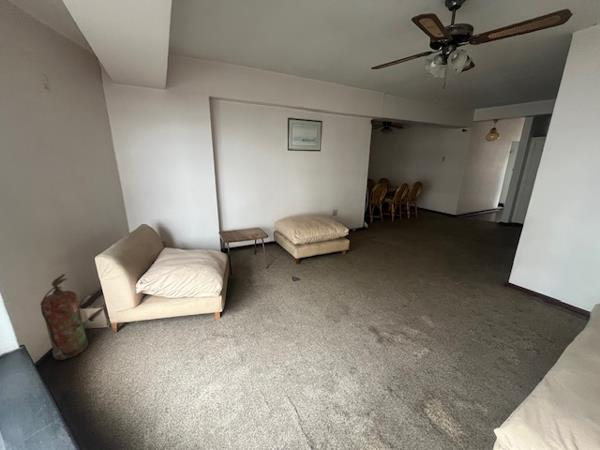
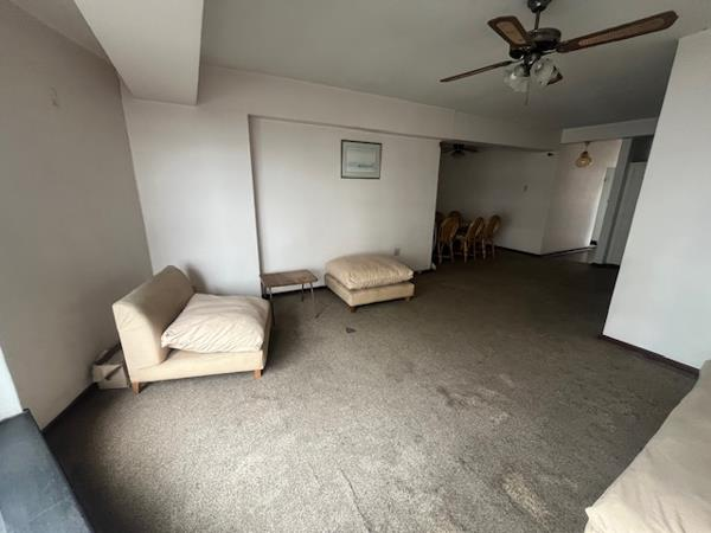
- fire extinguisher [39,273,89,361]
